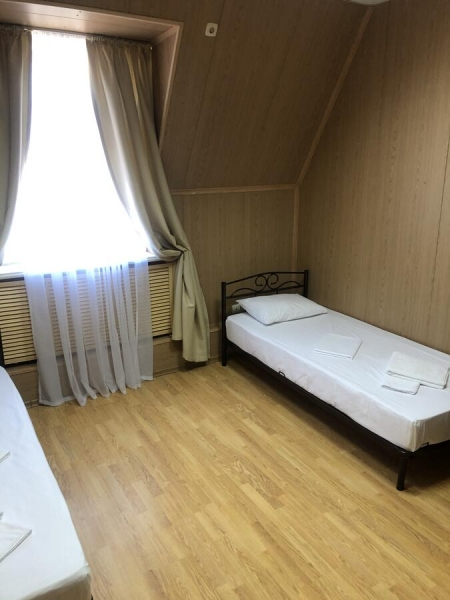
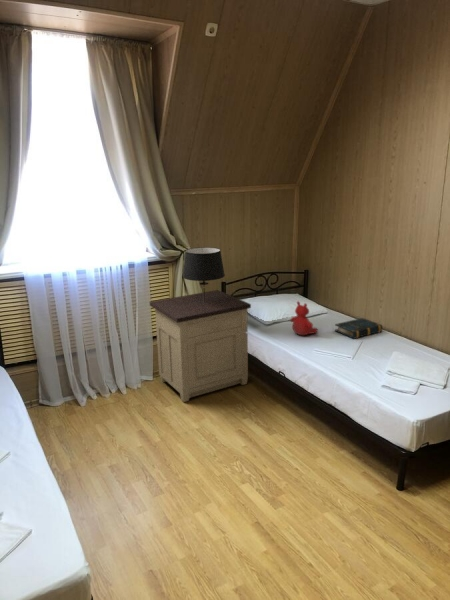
+ book [334,317,383,340]
+ stuffed bear [289,300,319,337]
+ nightstand [149,289,252,403]
+ table lamp [181,246,226,303]
